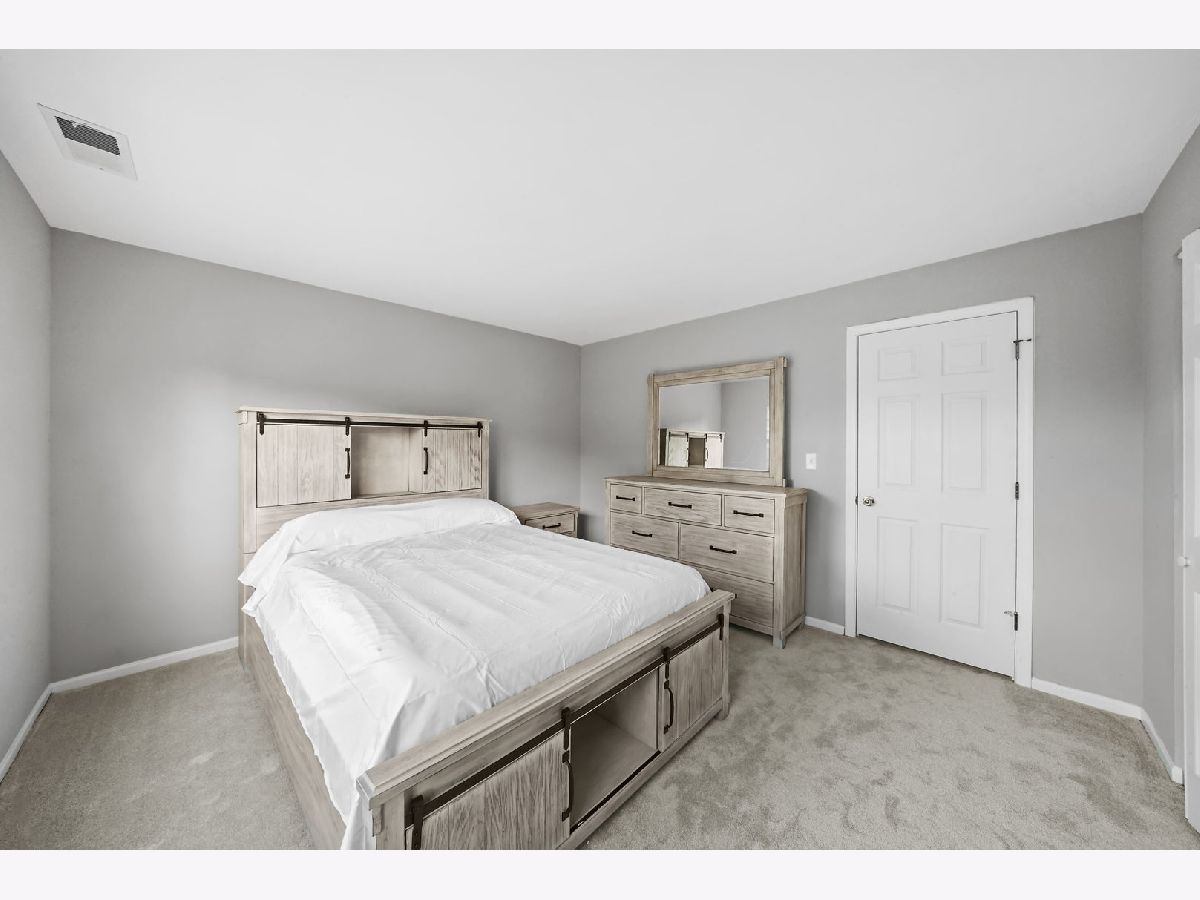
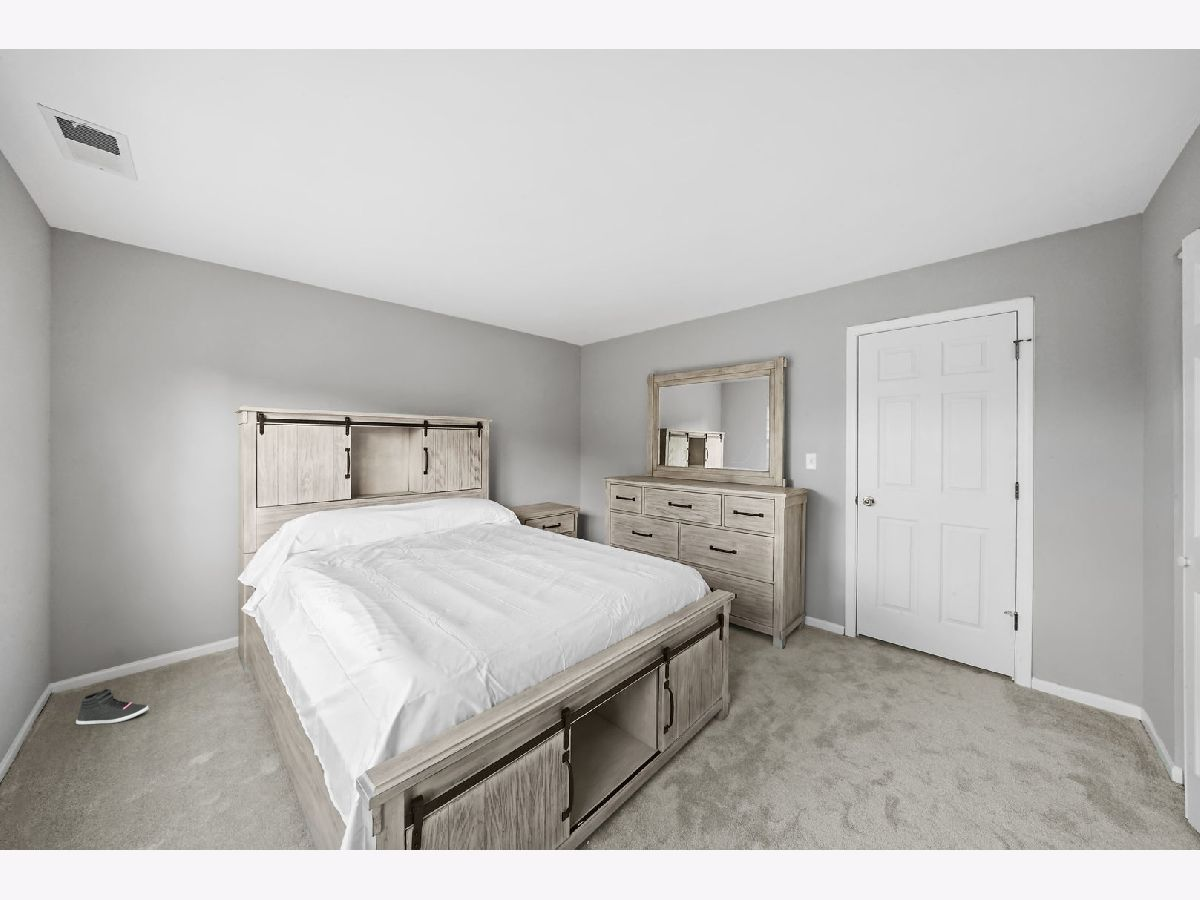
+ sneaker [75,688,149,725]
